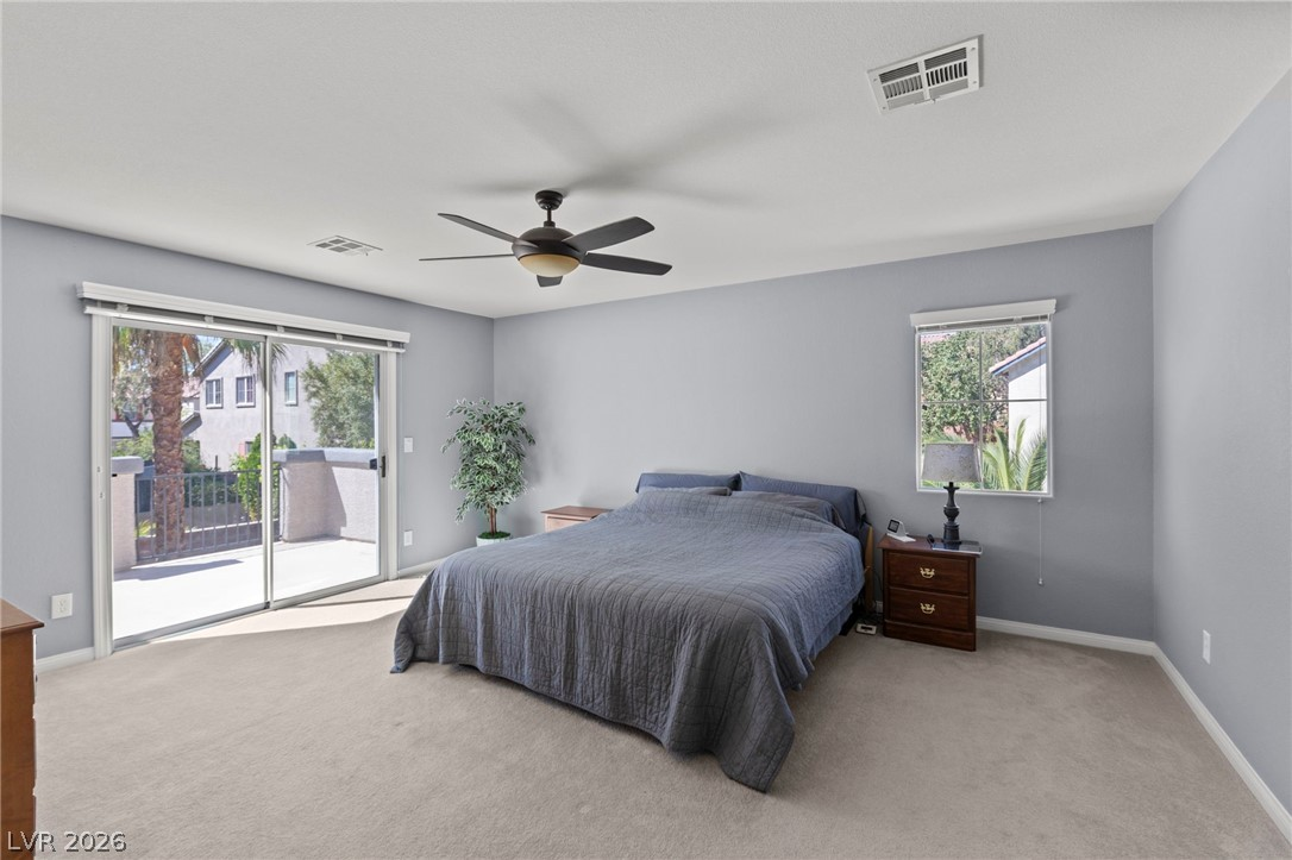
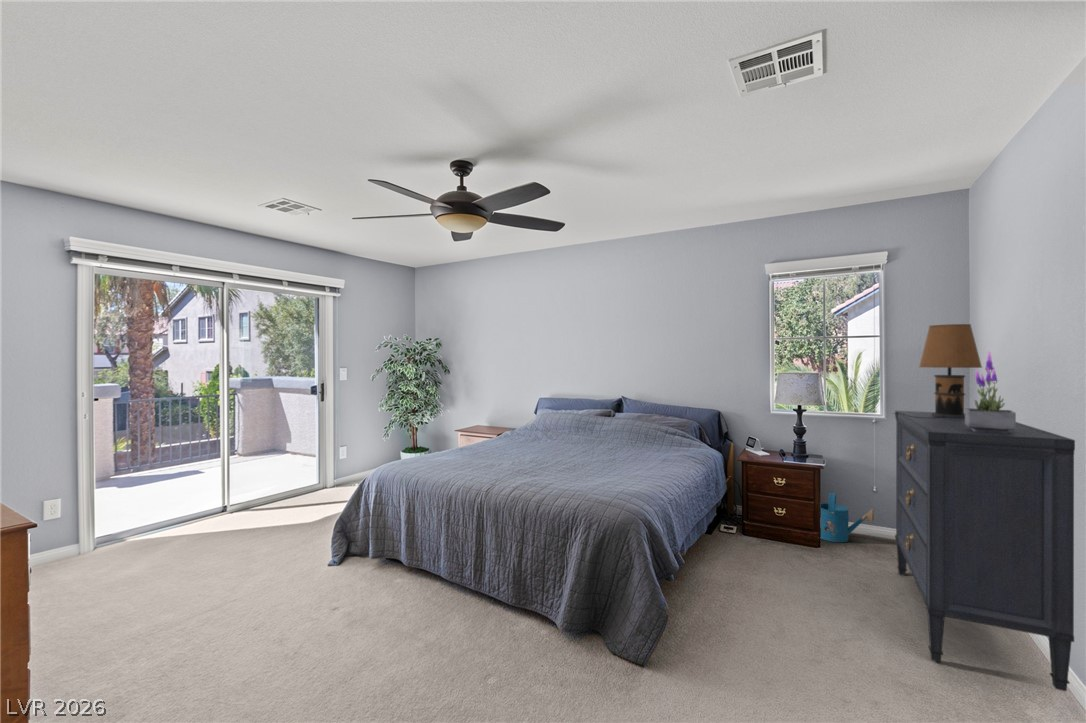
+ dresser [894,410,1076,692]
+ potted plant [964,350,1017,434]
+ table lamp [892,323,984,418]
+ watering can [819,492,875,543]
